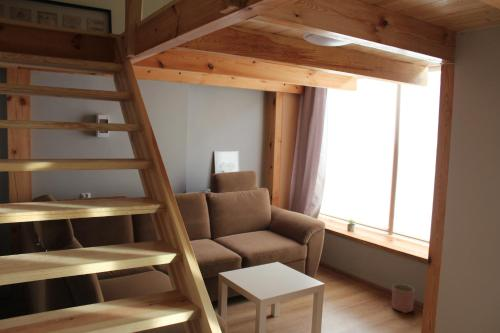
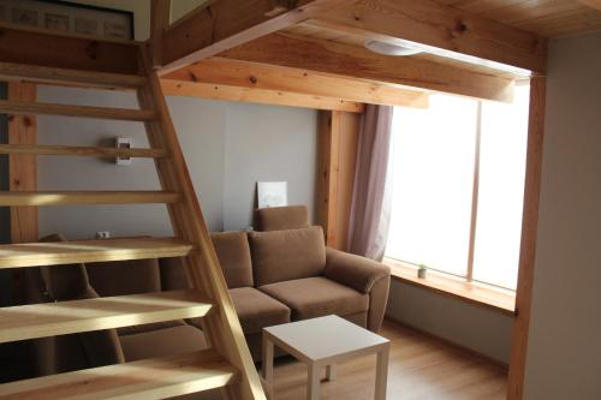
- planter [391,283,416,314]
